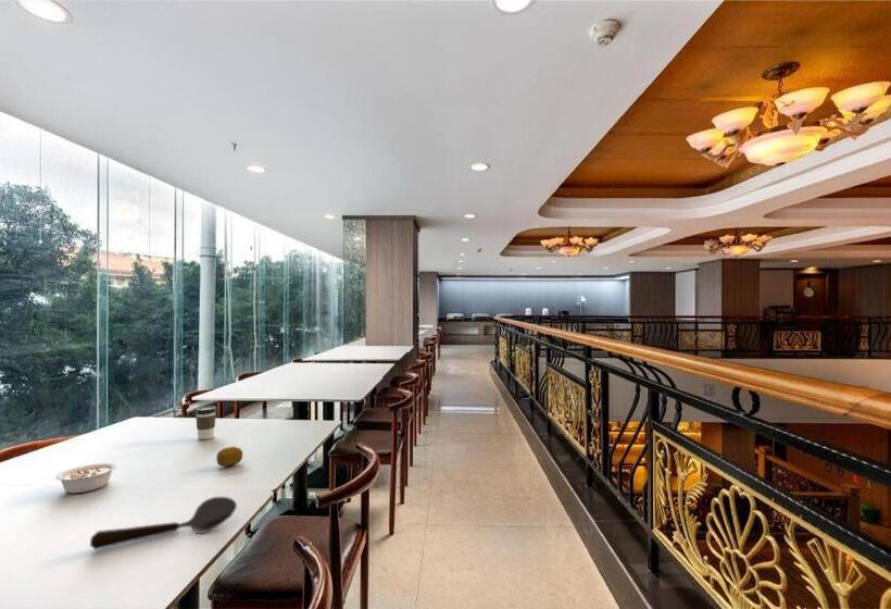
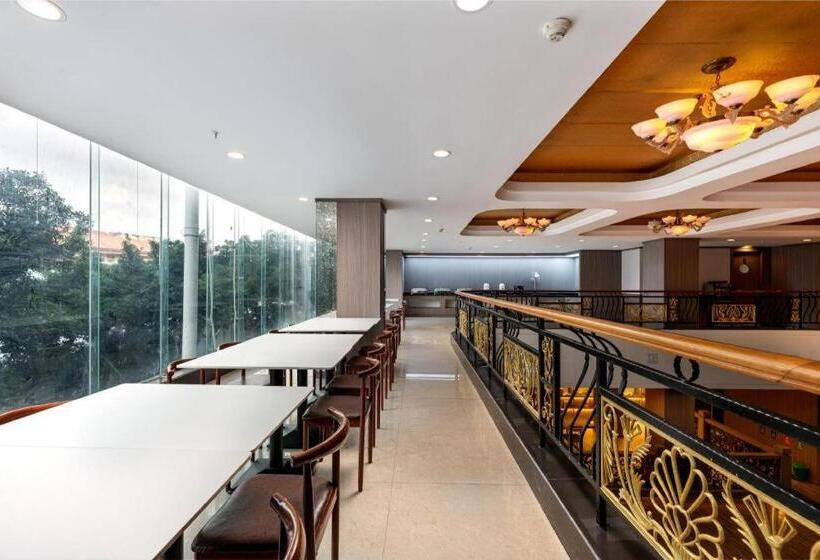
- spoon [89,496,238,550]
- coffee cup [194,405,217,440]
- legume [54,462,117,495]
- fruit [215,446,243,468]
